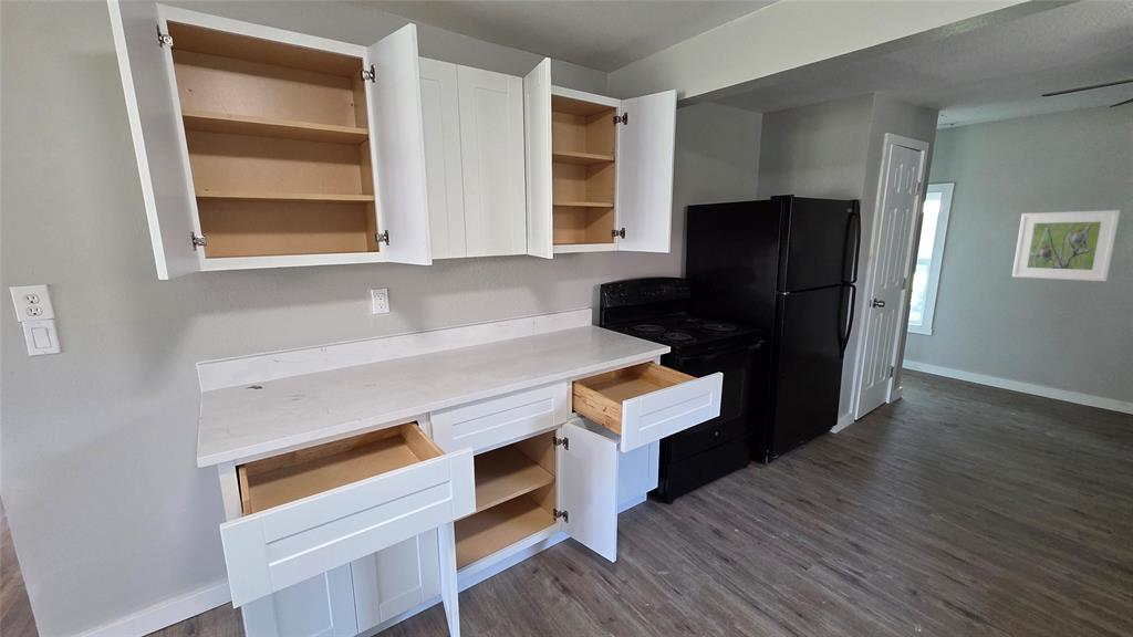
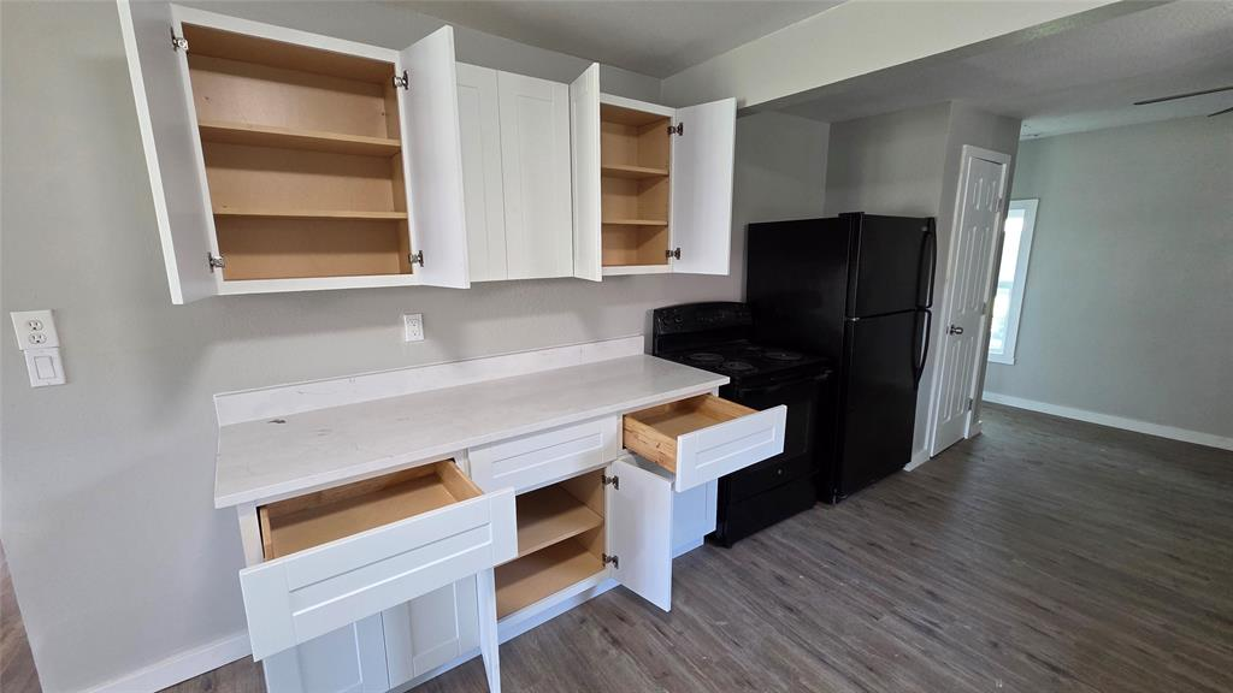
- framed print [1011,209,1121,282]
